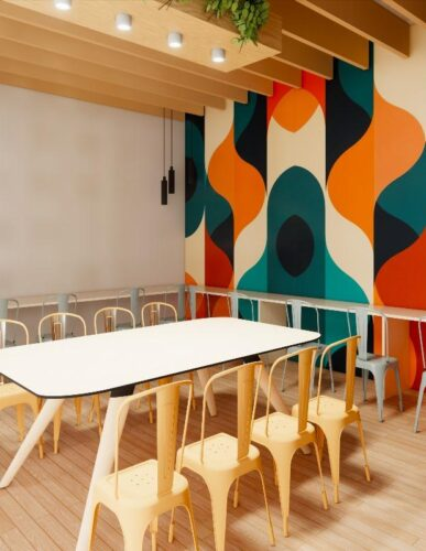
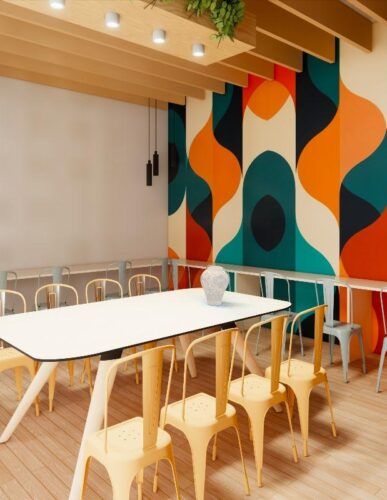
+ vase [200,265,230,306]
